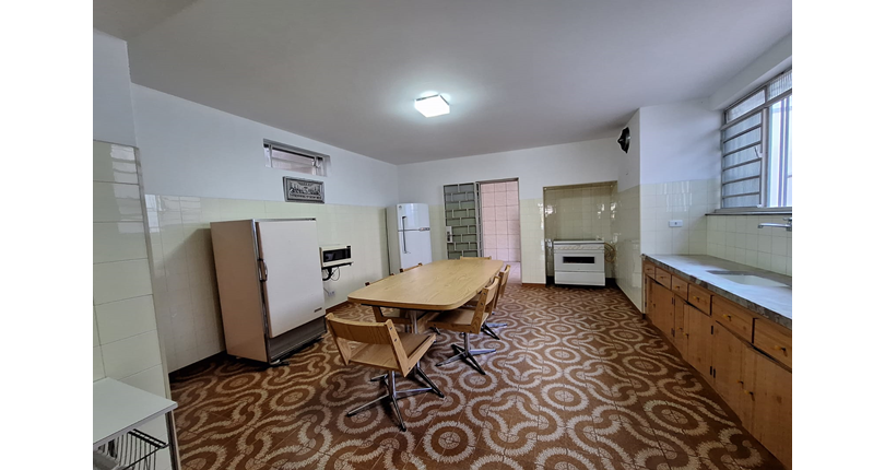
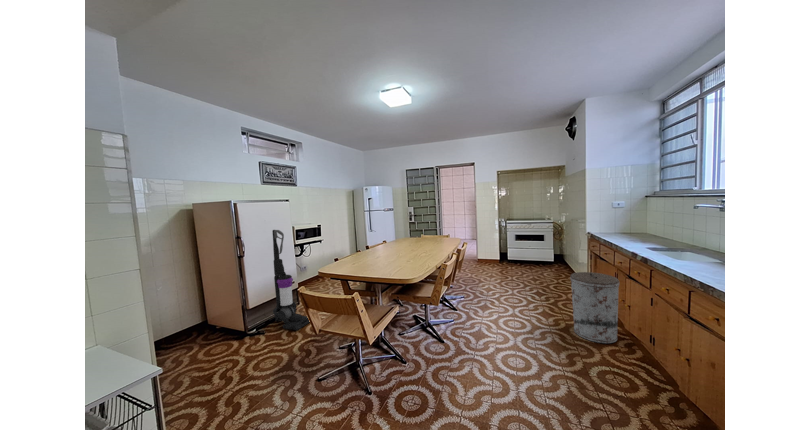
+ vacuum cleaner [272,229,310,331]
+ trash can [569,271,620,344]
